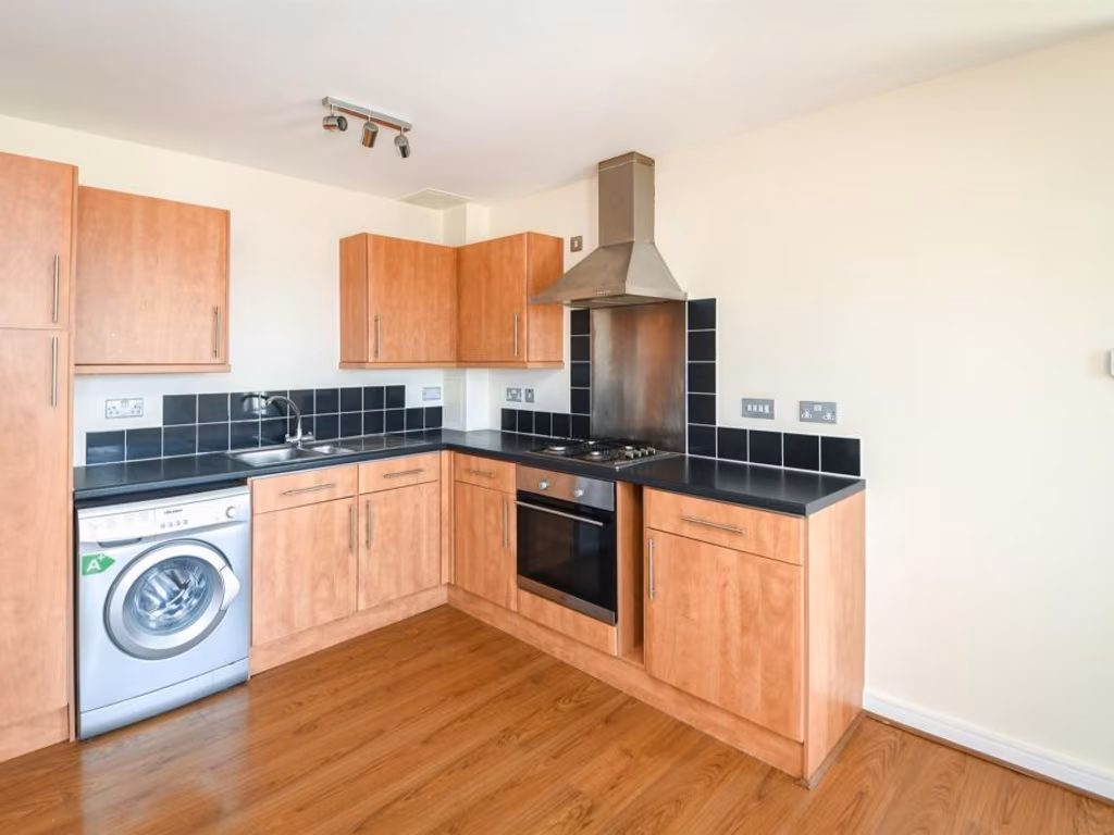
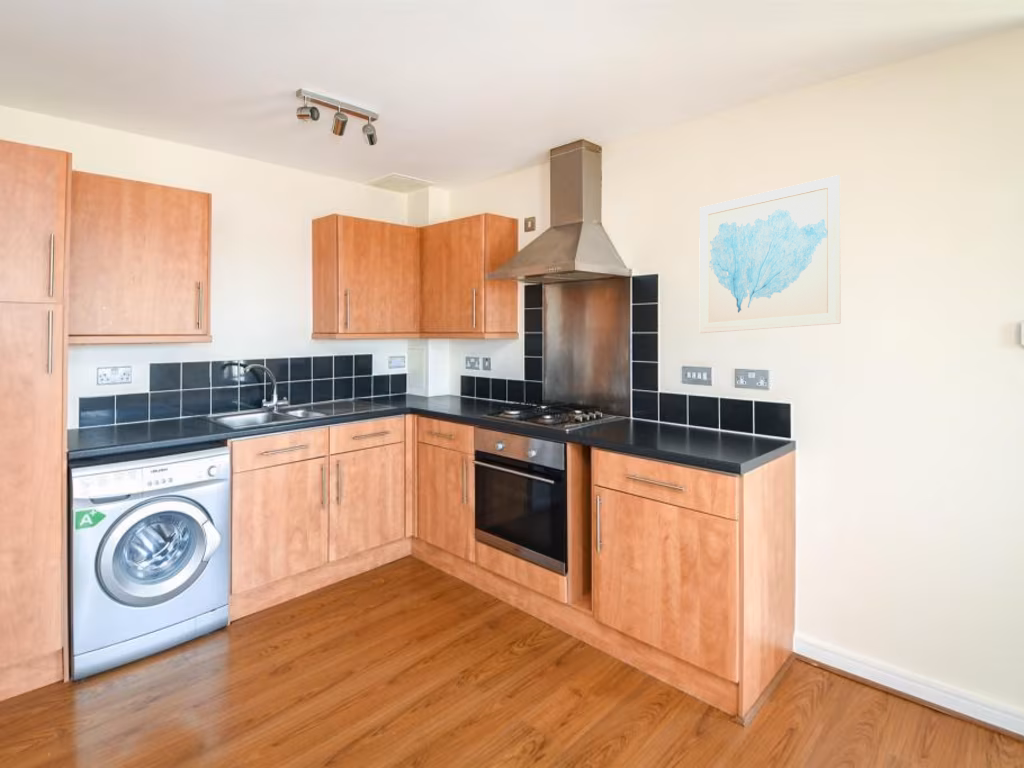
+ wall art [698,174,842,334]
